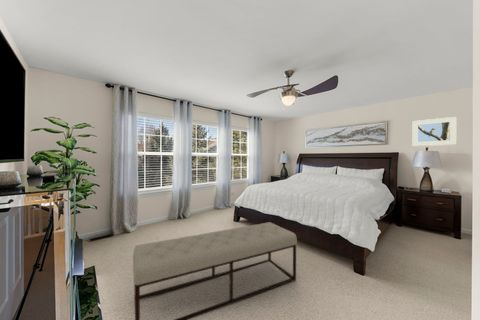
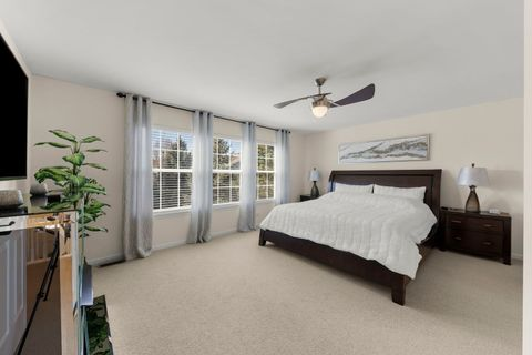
- bench [132,221,298,320]
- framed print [412,116,458,147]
